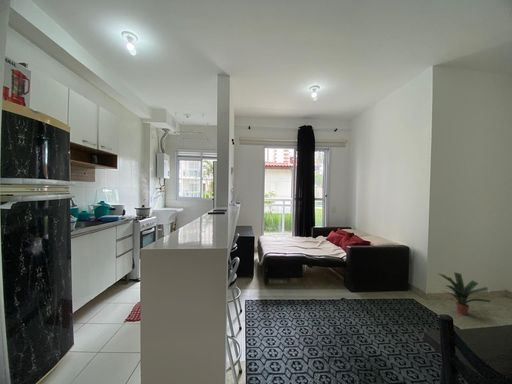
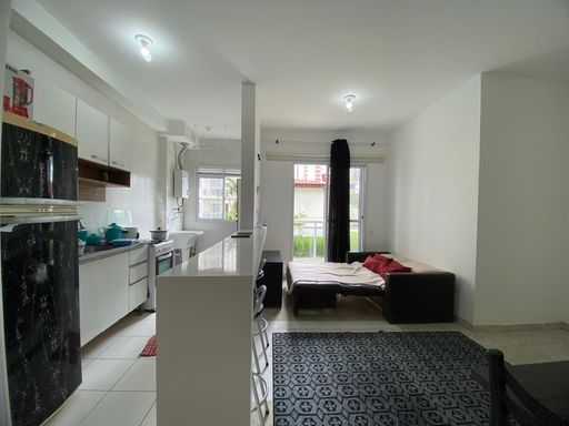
- potted plant [438,271,492,316]
